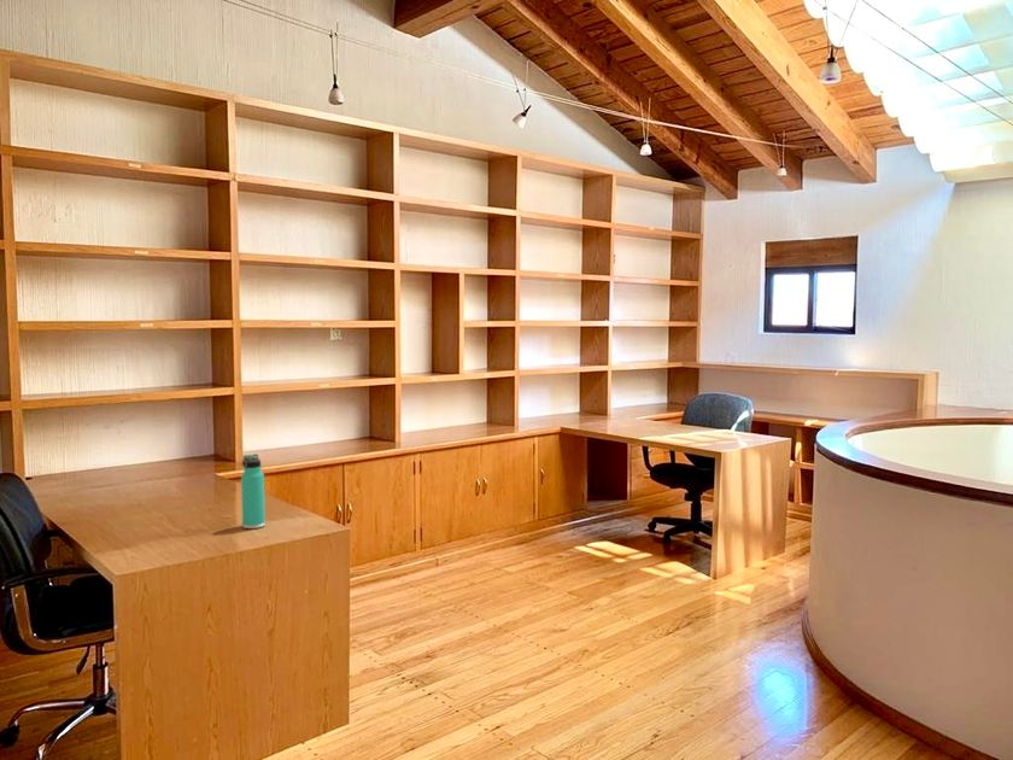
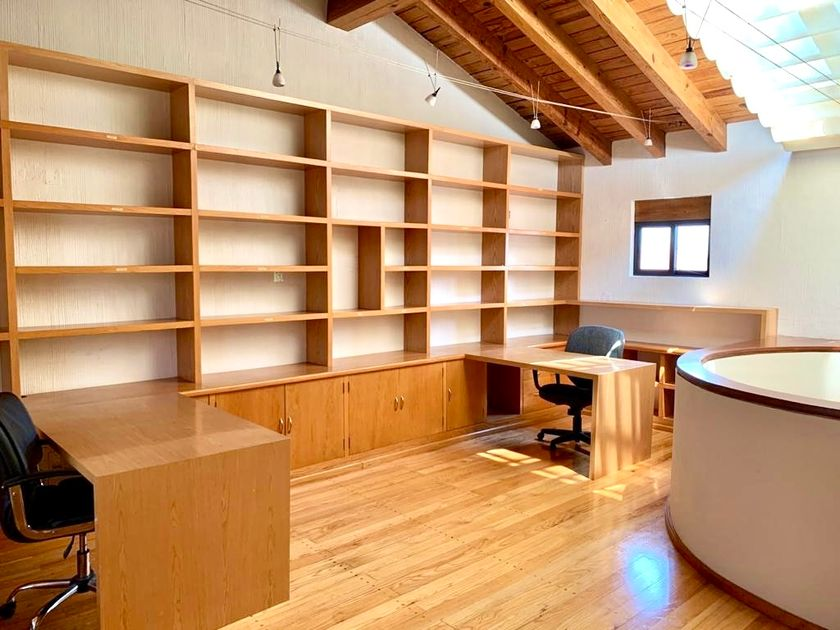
- thermos bottle [240,452,267,530]
